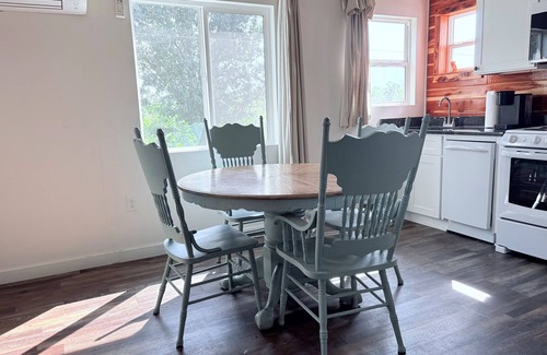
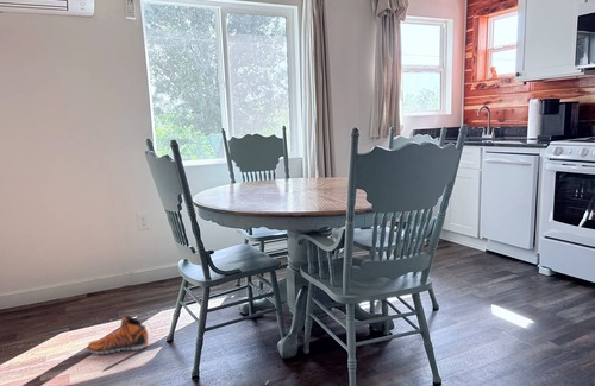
+ sneaker [87,315,149,355]
